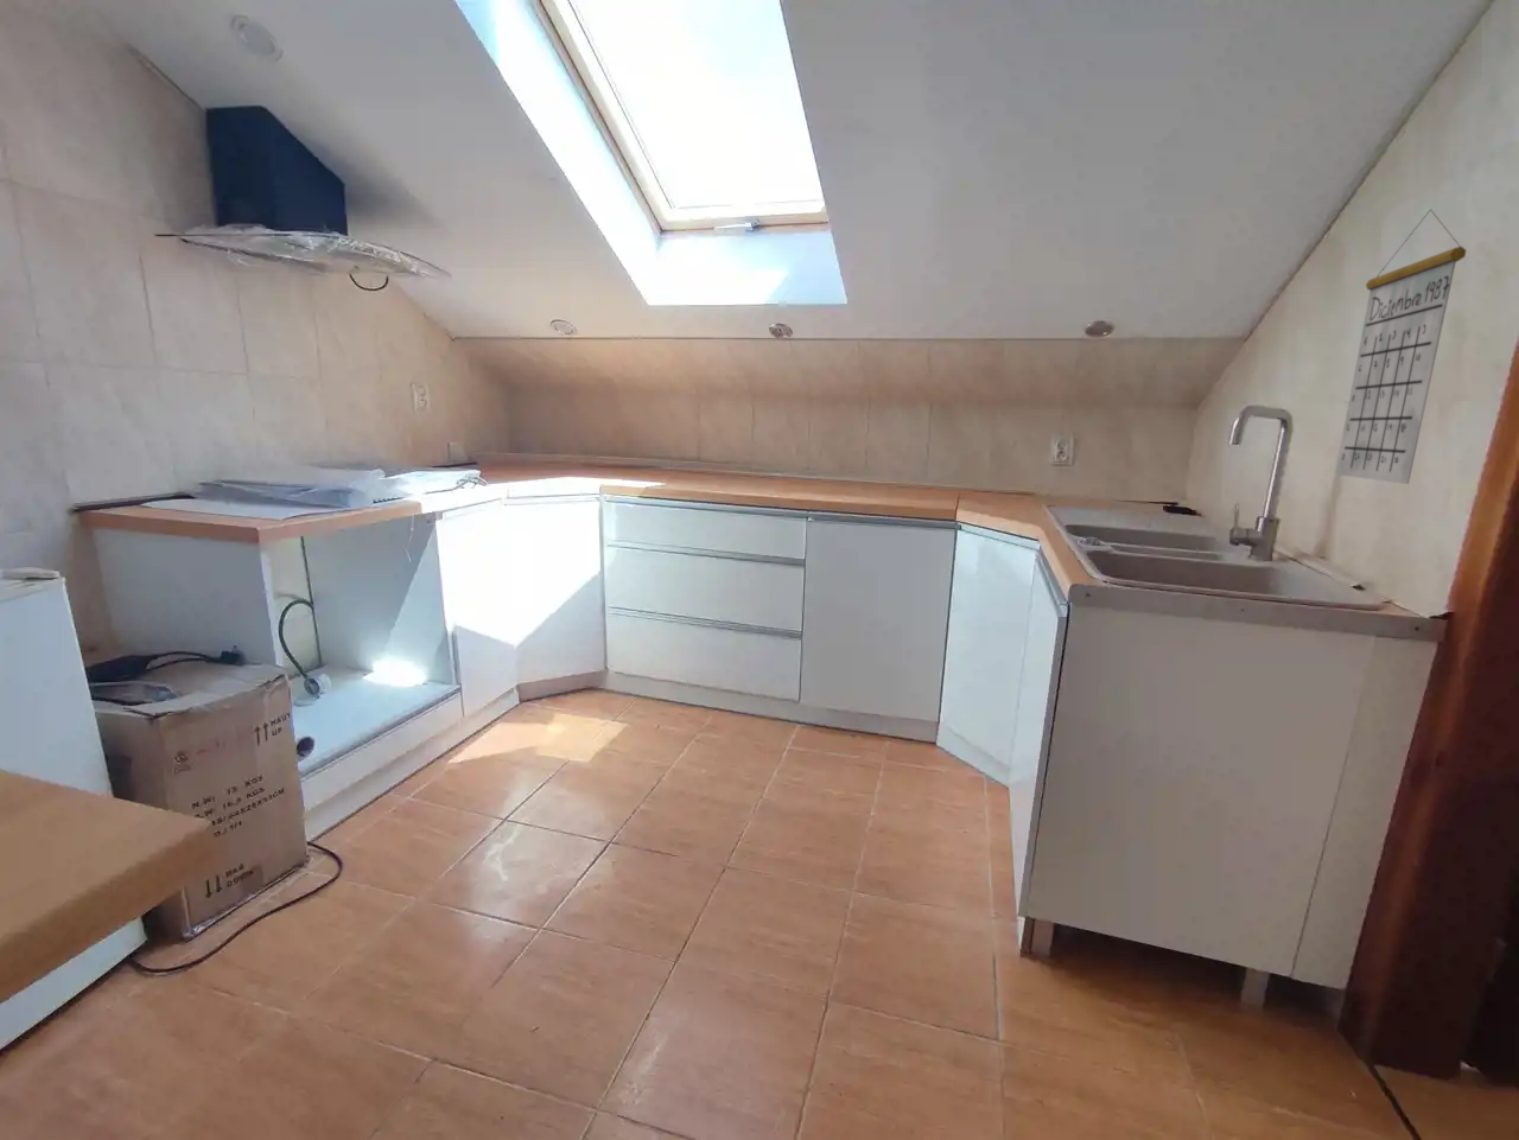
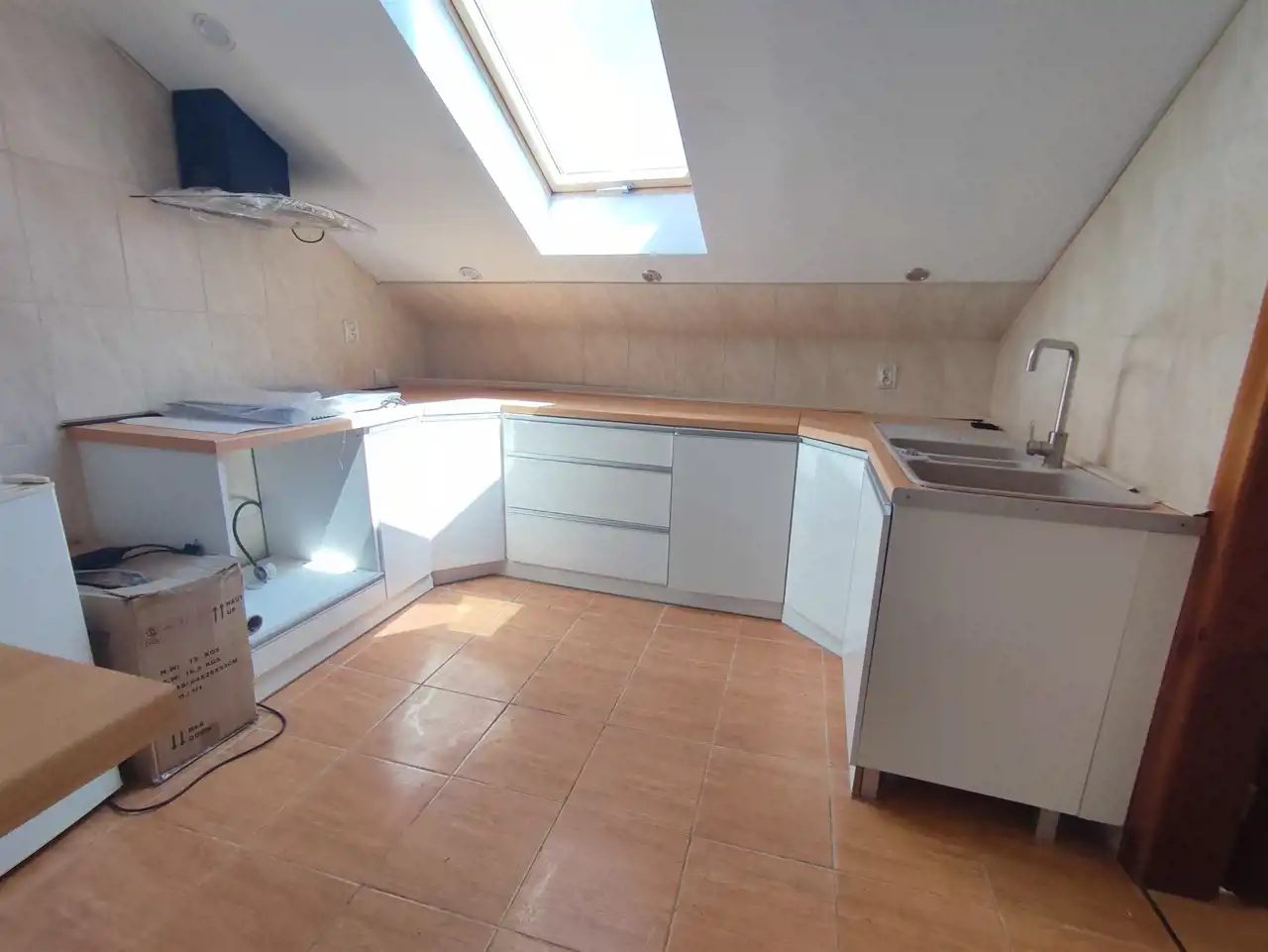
- calendar [1333,208,1466,485]
